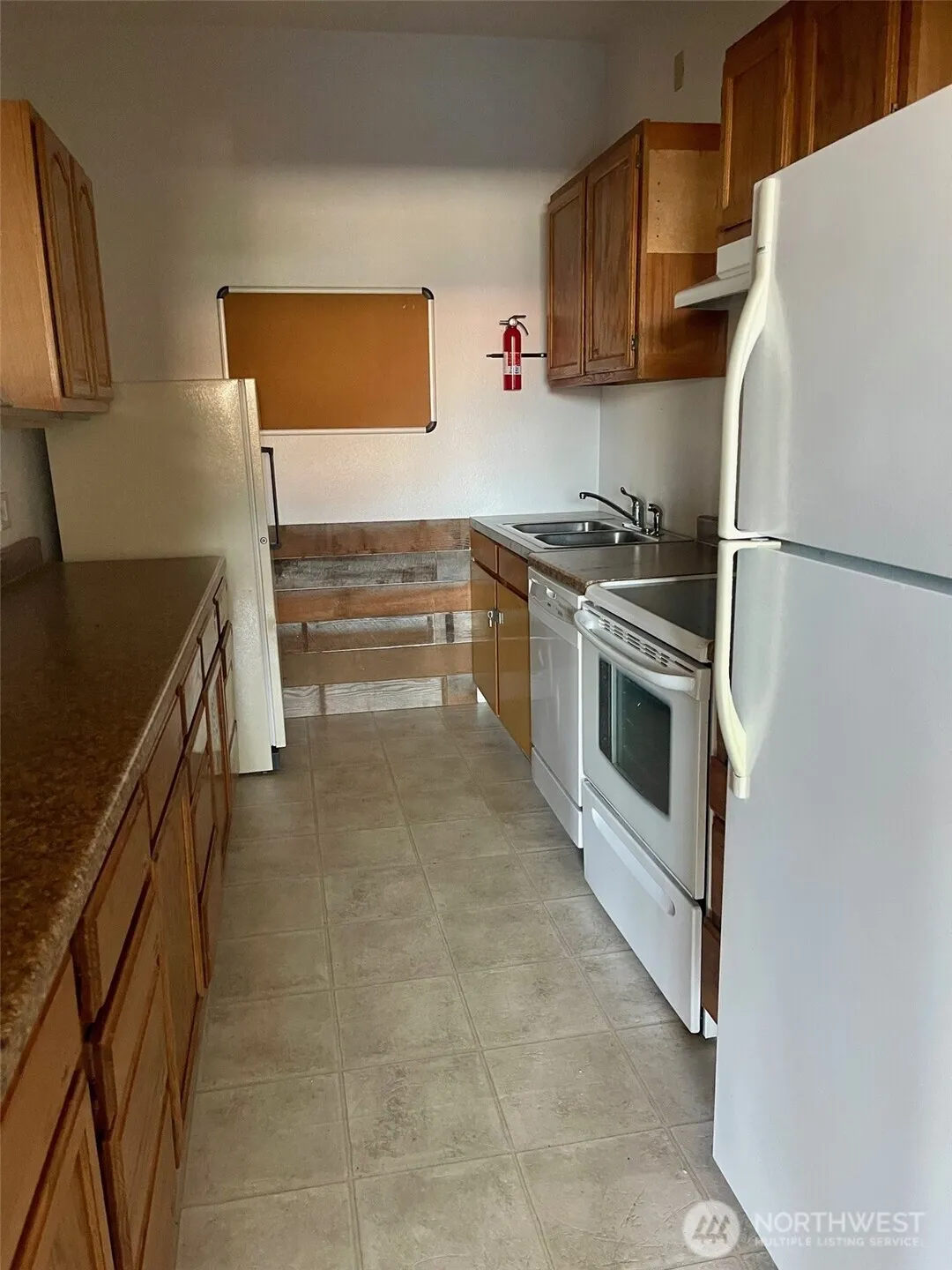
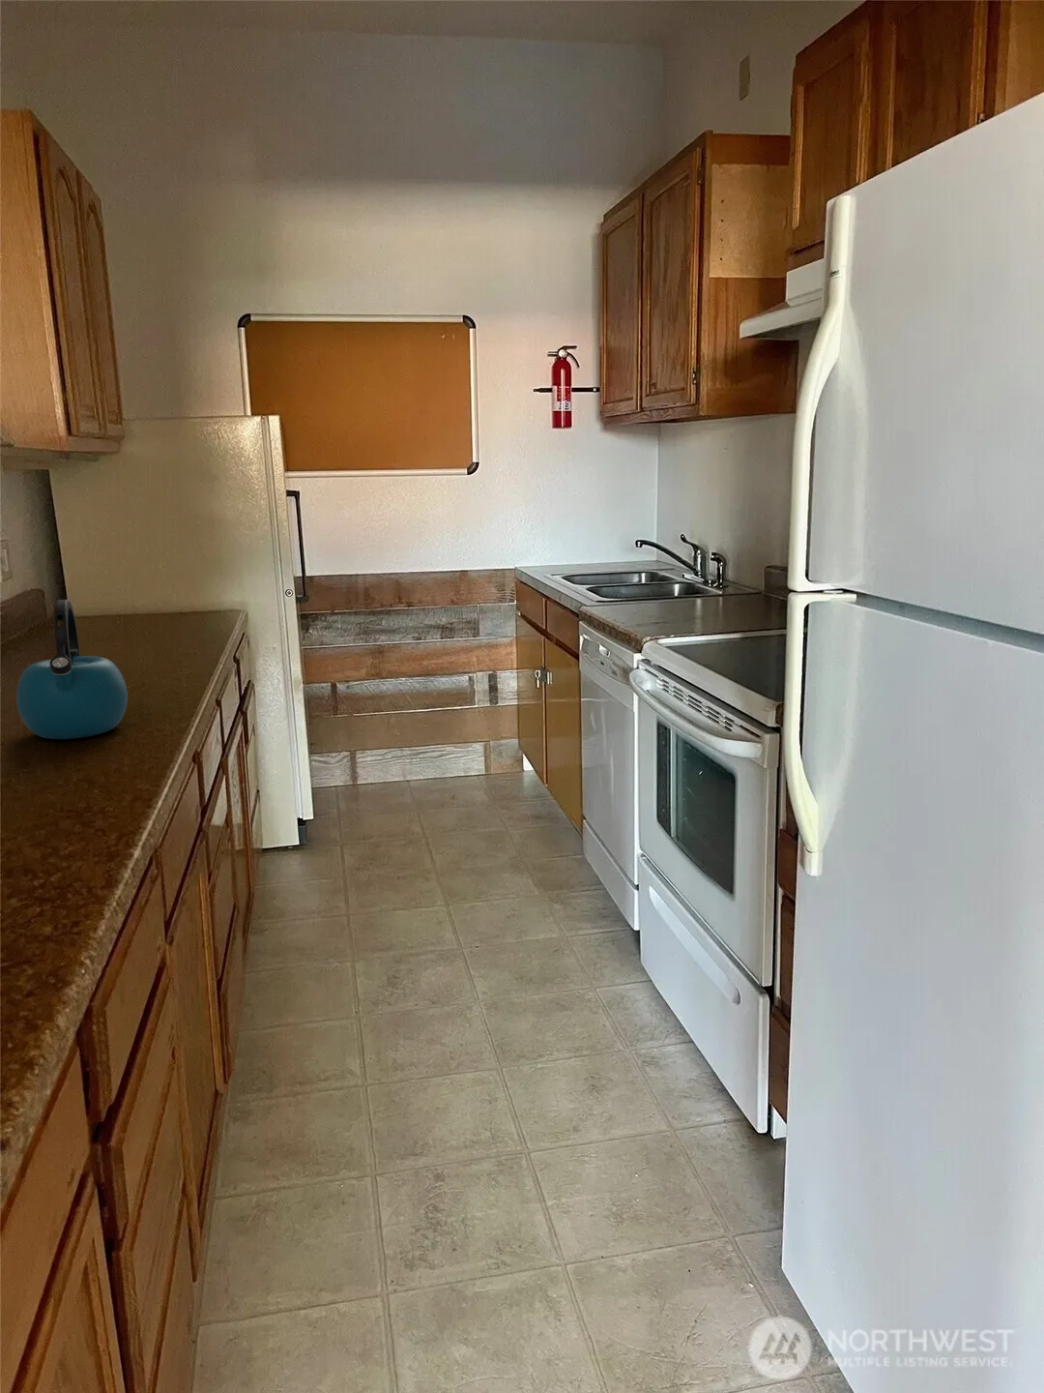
+ kettle [15,599,128,740]
